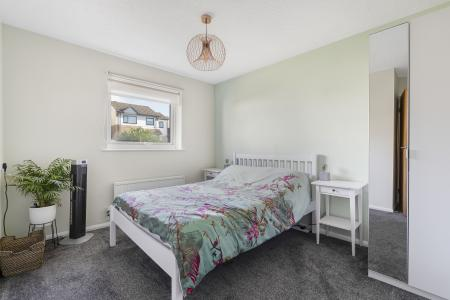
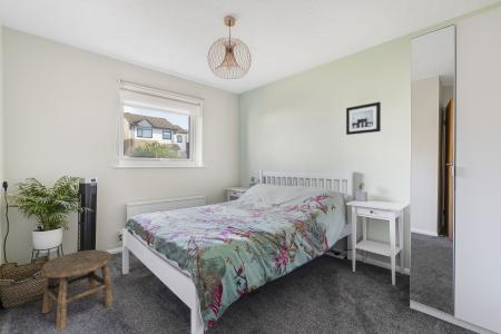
+ stool [40,249,114,331]
+ wall art [345,101,382,136]
